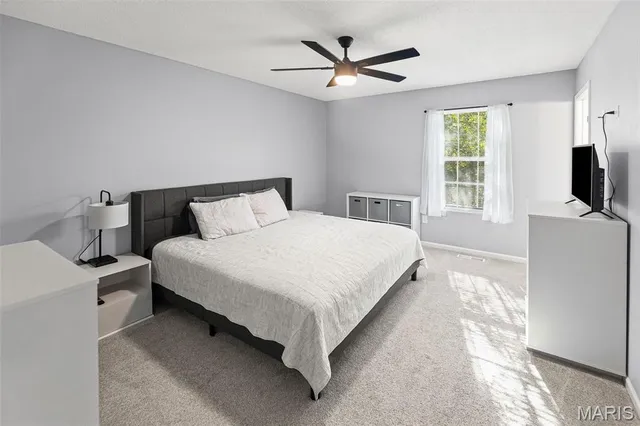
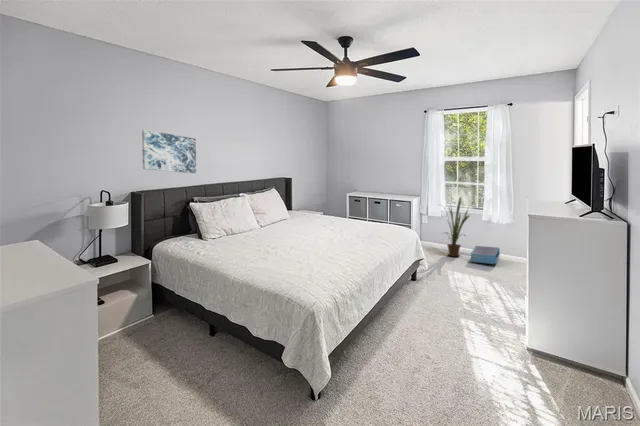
+ wall art [141,129,197,174]
+ storage bin [470,245,501,265]
+ house plant [437,196,473,257]
